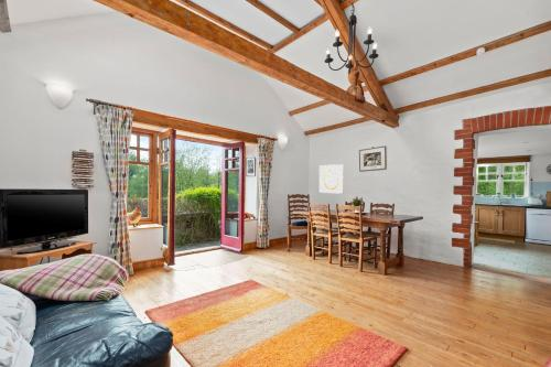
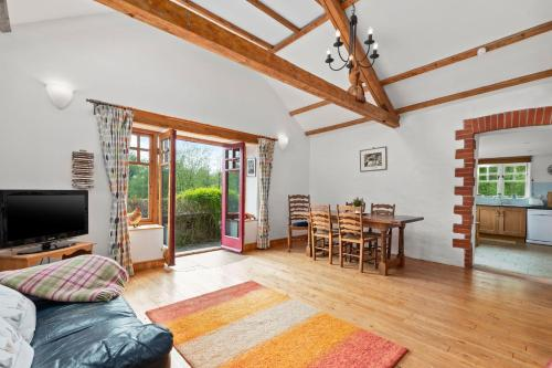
- wall art [318,163,345,195]
